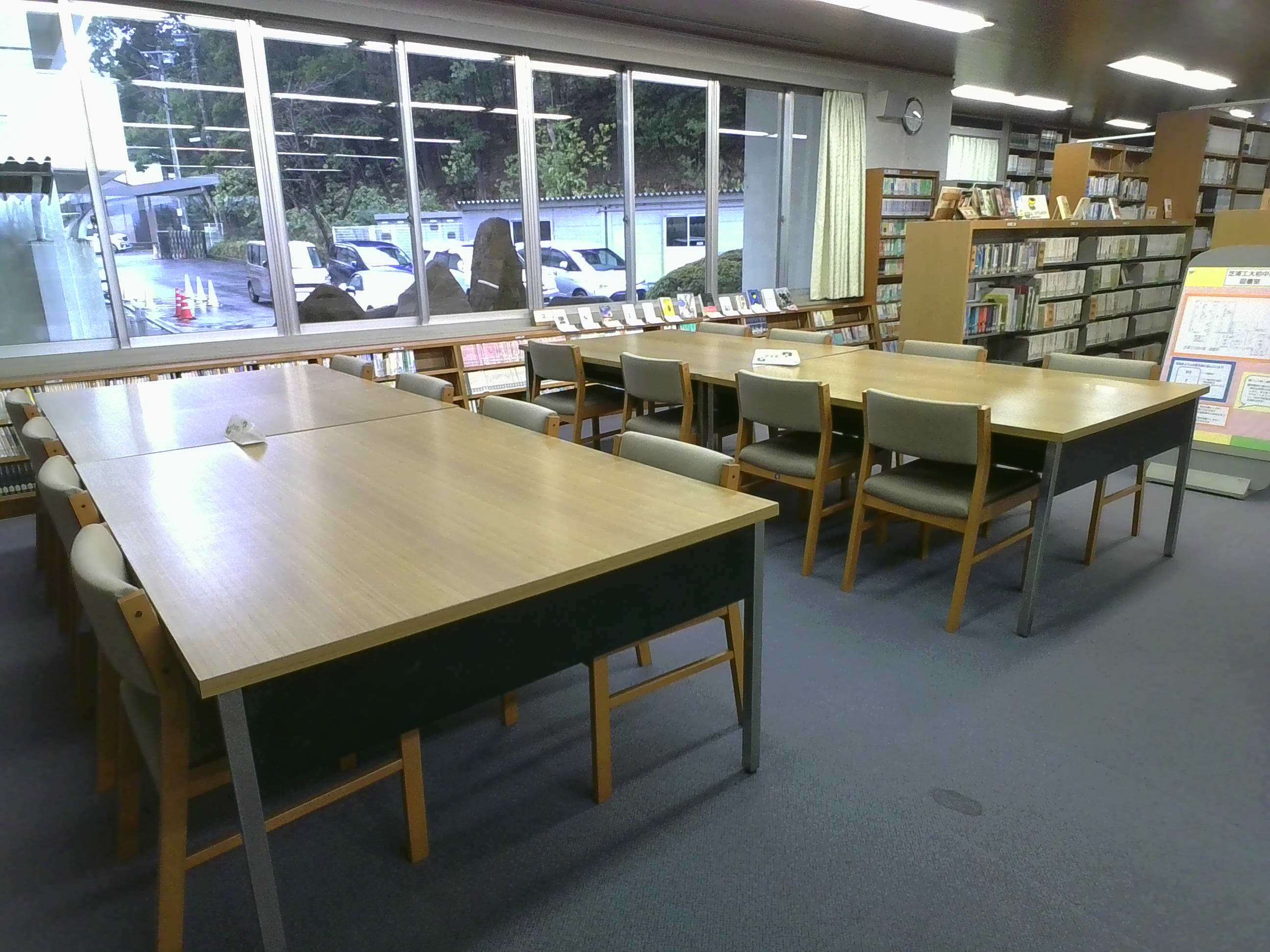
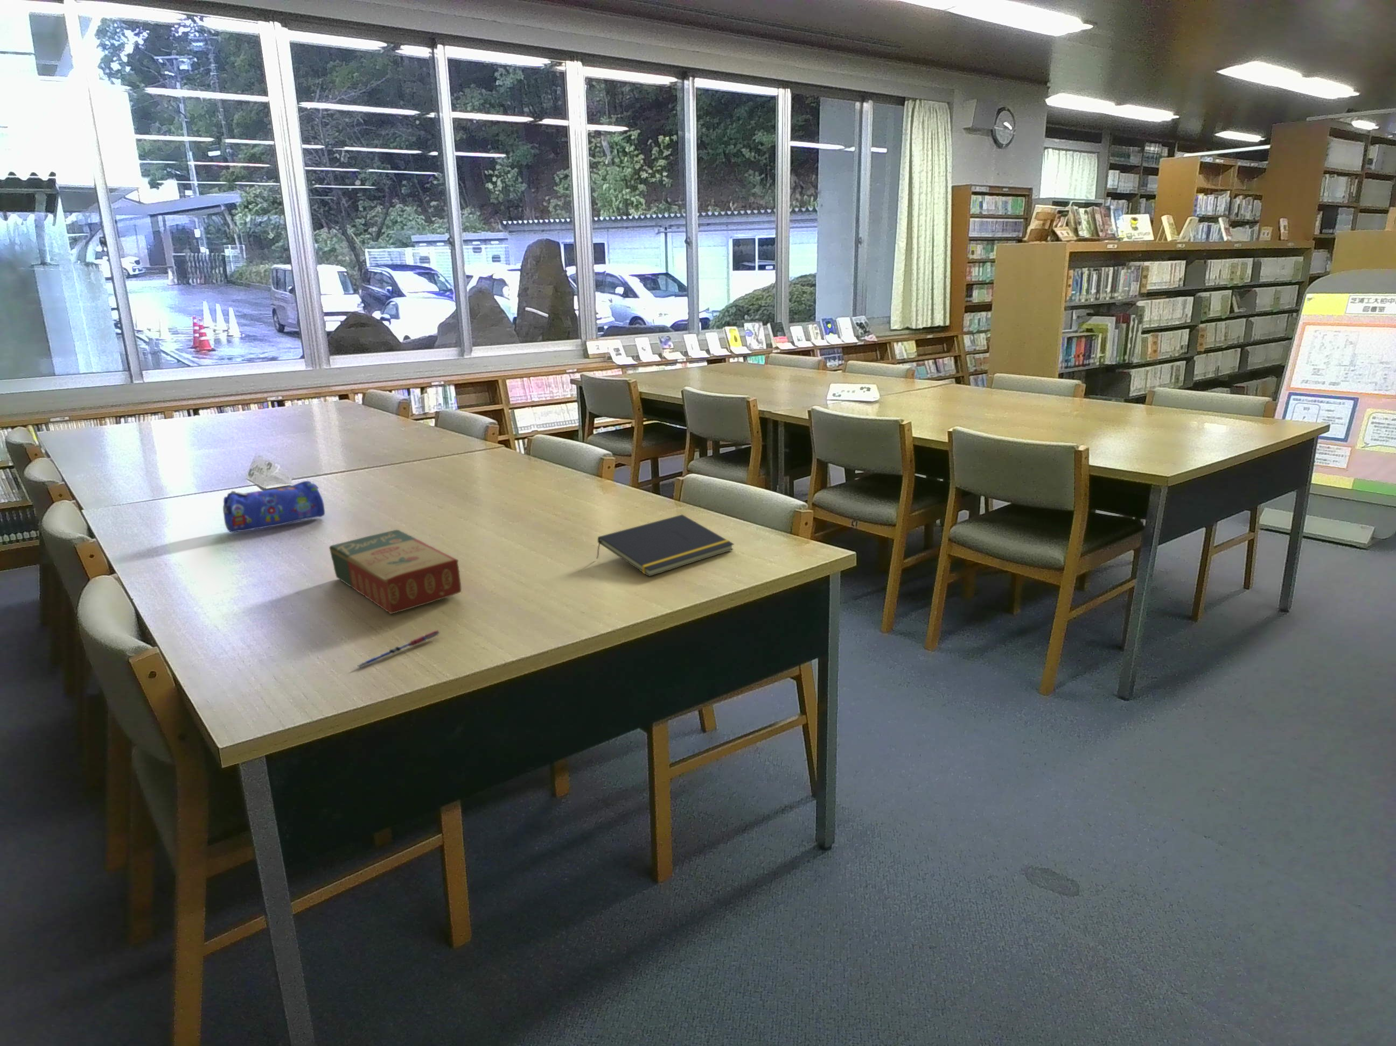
+ pen [356,630,441,669]
+ book [329,528,462,614]
+ notepad [596,514,734,577]
+ pencil case [222,480,325,533]
